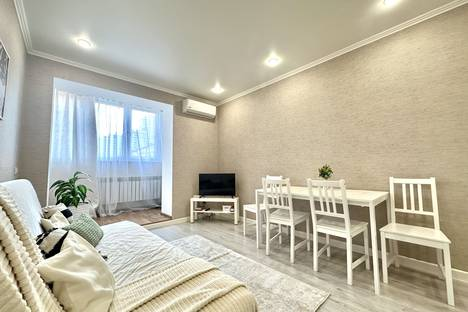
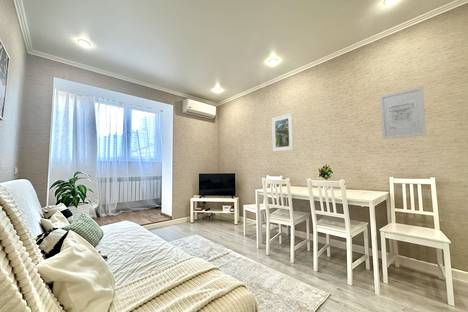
+ wall art [379,85,427,140]
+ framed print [271,113,294,153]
